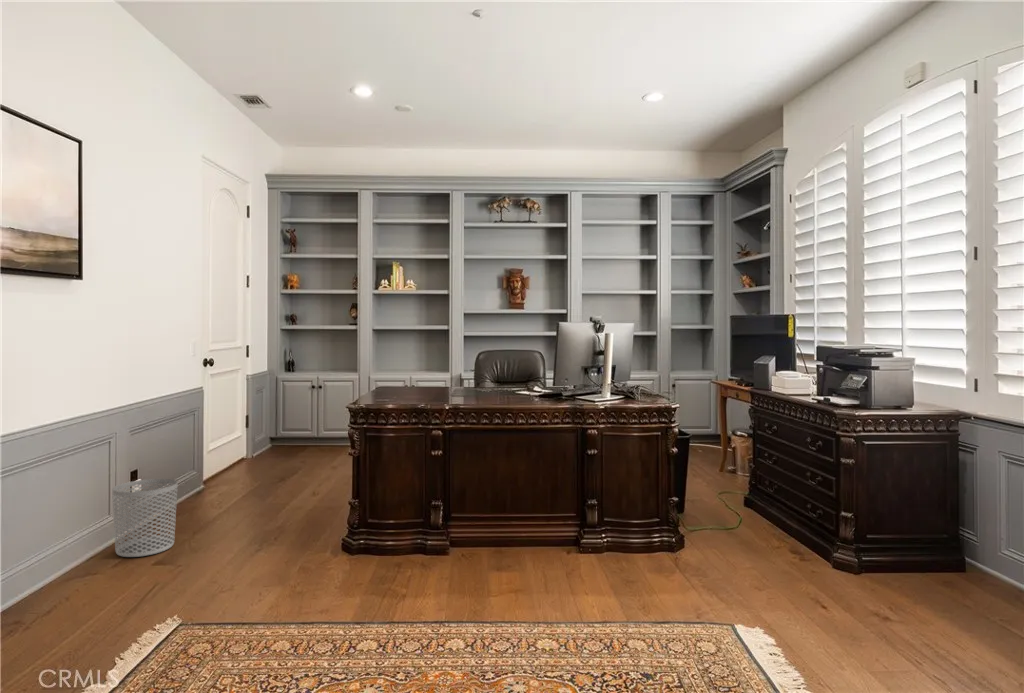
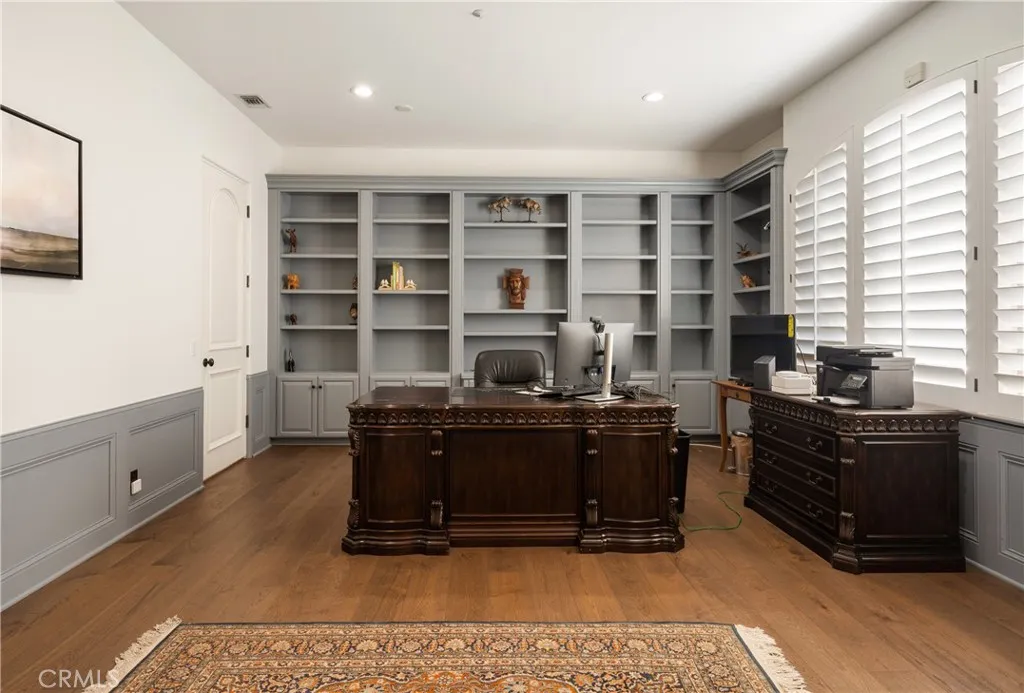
- waste bin [111,478,179,558]
